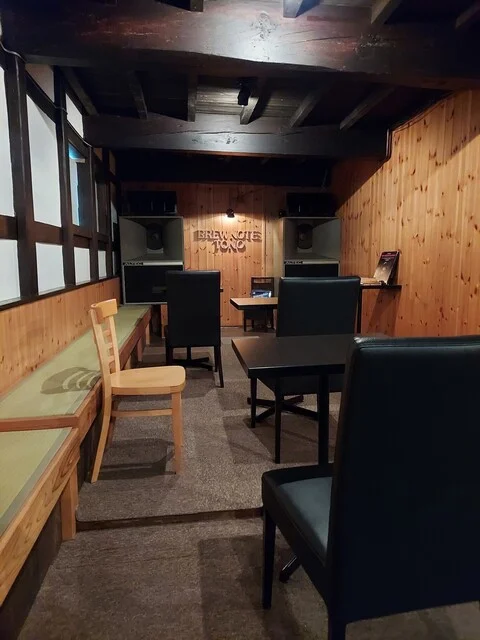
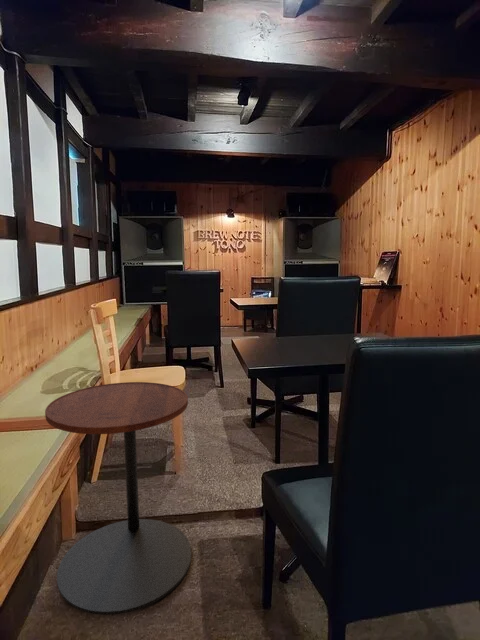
+ side table [44,381,192,616]
